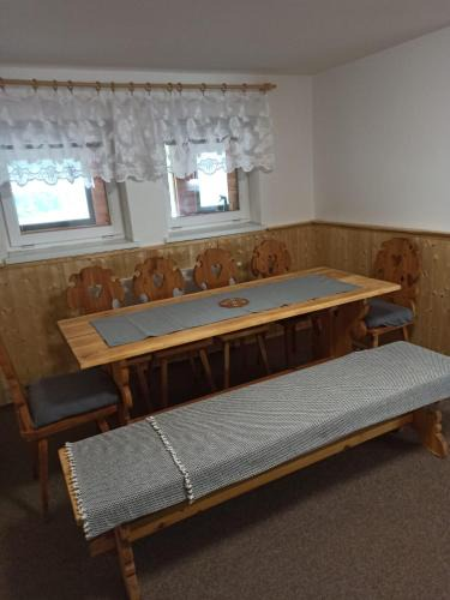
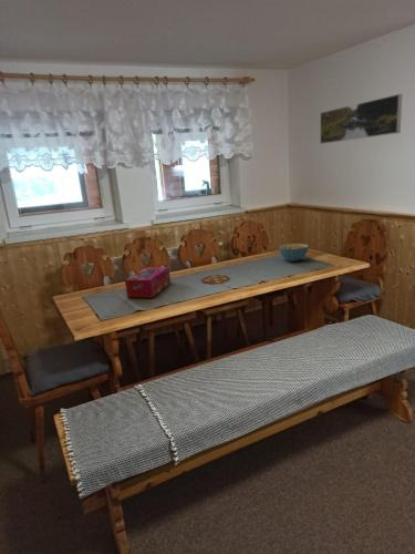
+ cereal bowl [278,243,310,263]
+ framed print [319,93,403,145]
+ tissue box [124,266,172,299]
